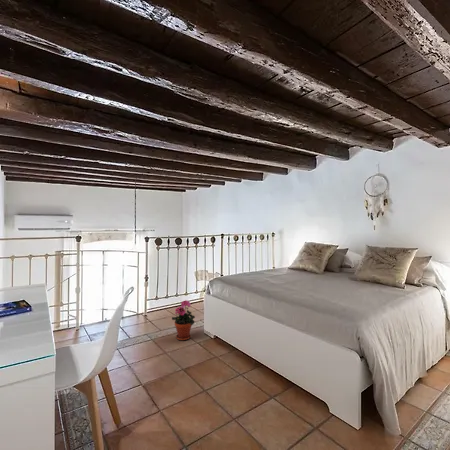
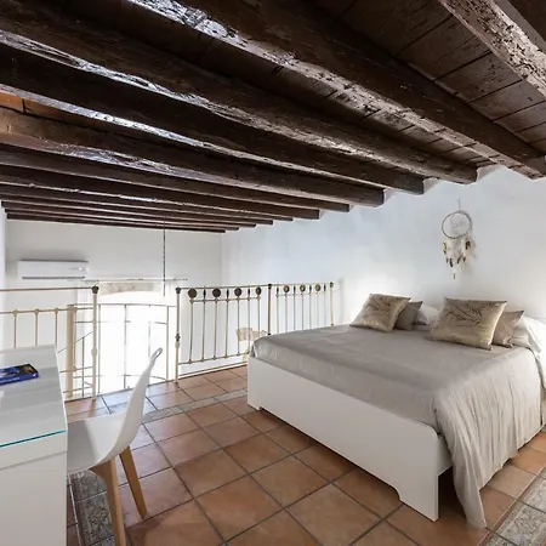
- potted plant [171,299,196,341]
